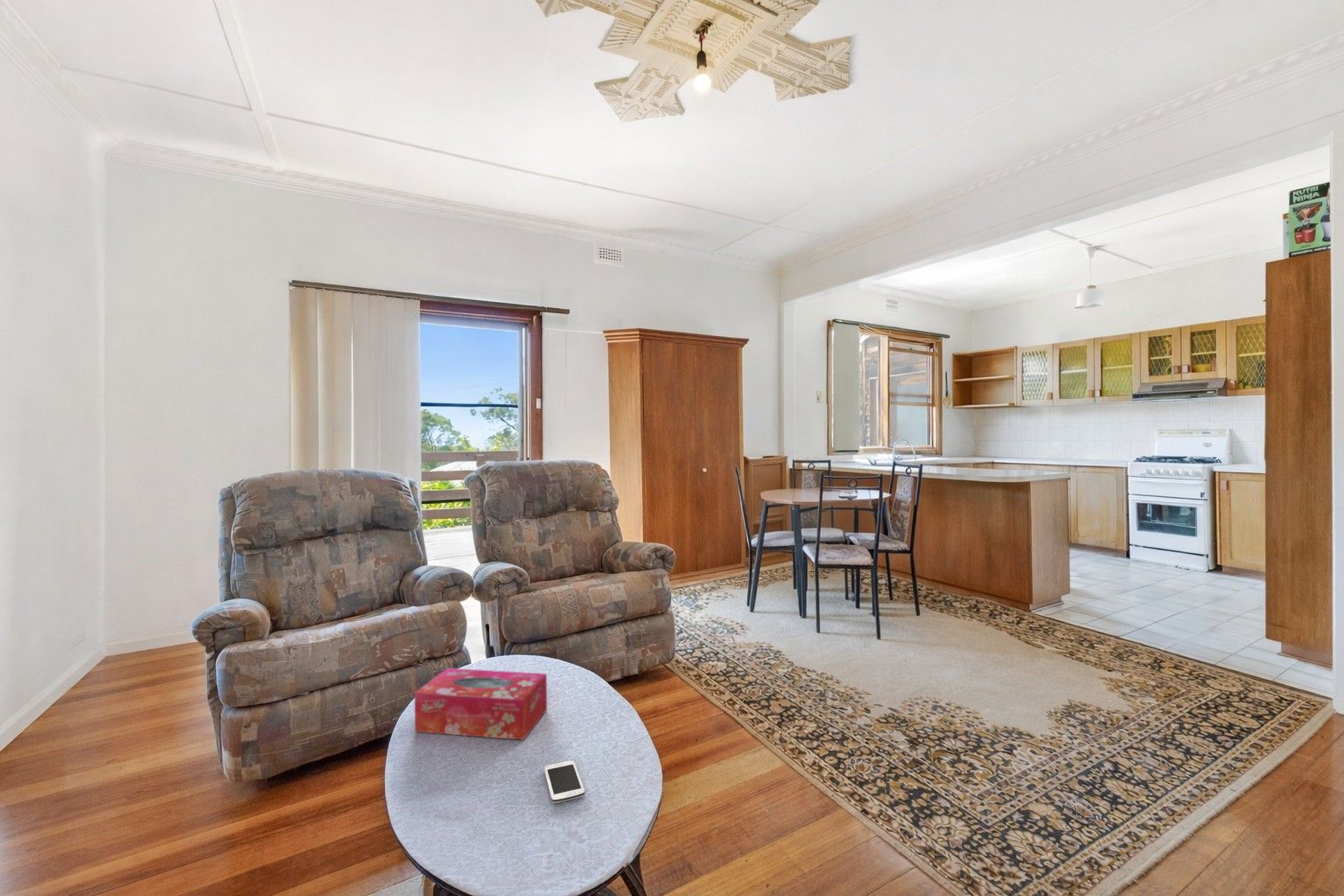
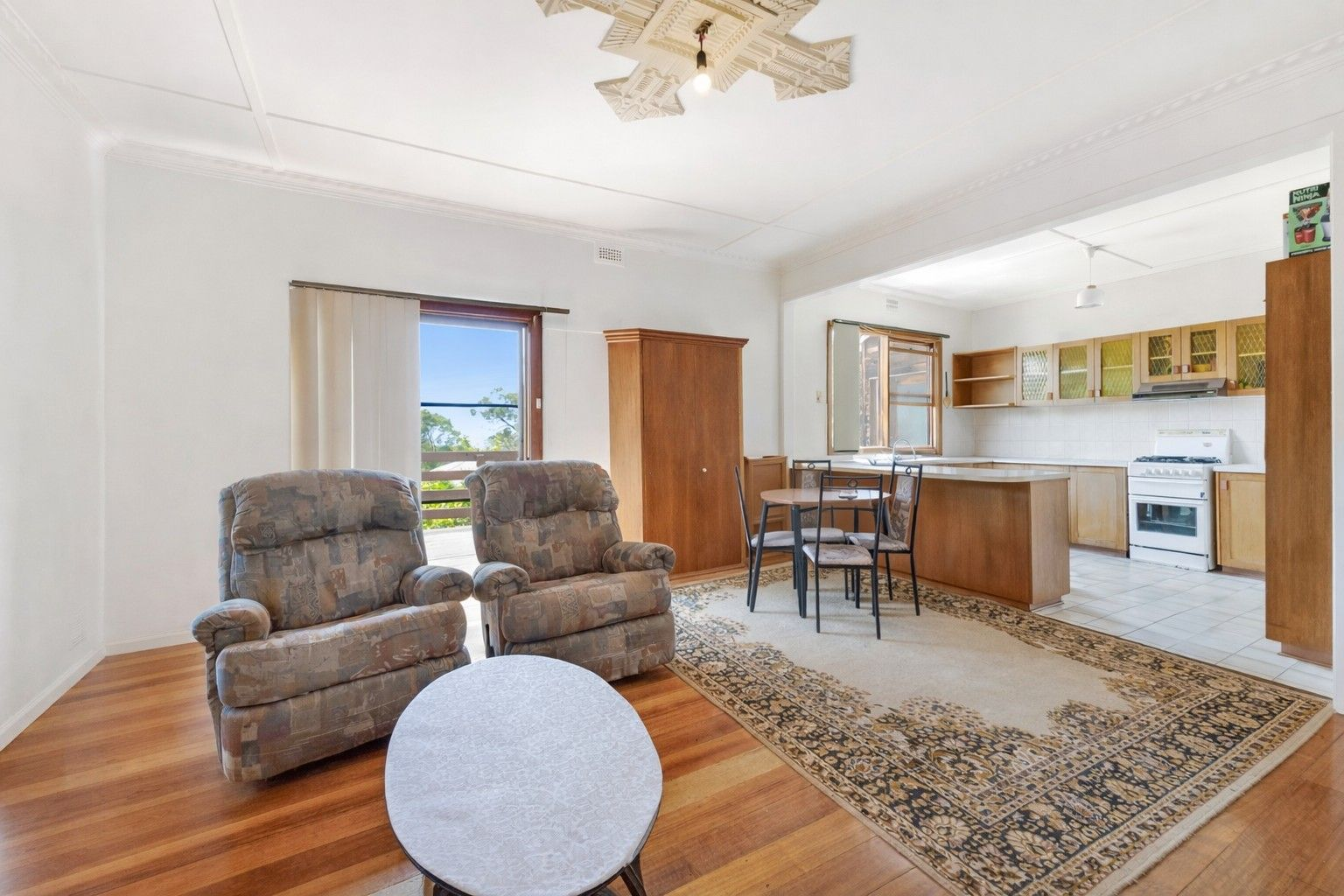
- smartphone [543,760,585,804]
- tissue box [414,668,548,741]
